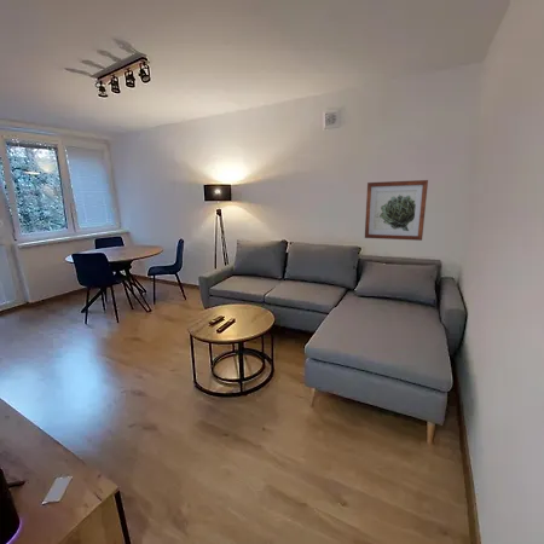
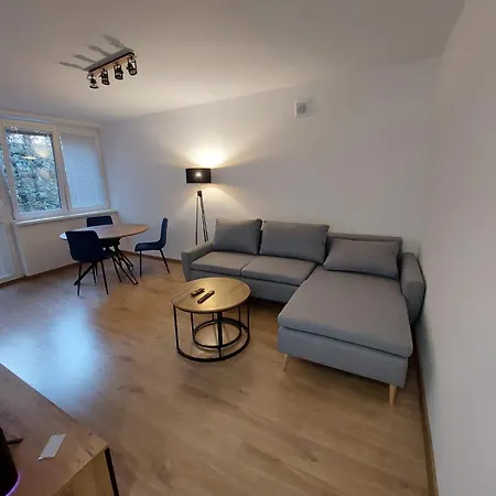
- wall art [364,179,429,242]
